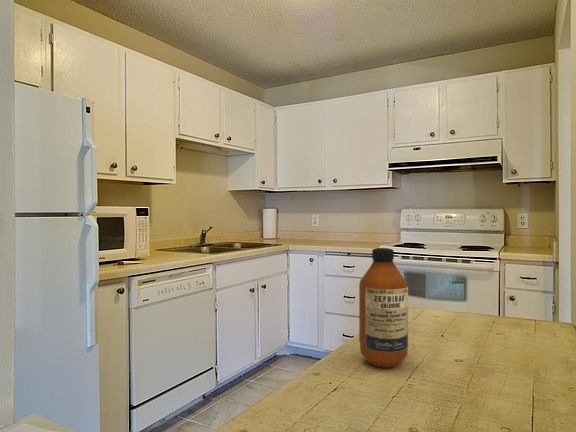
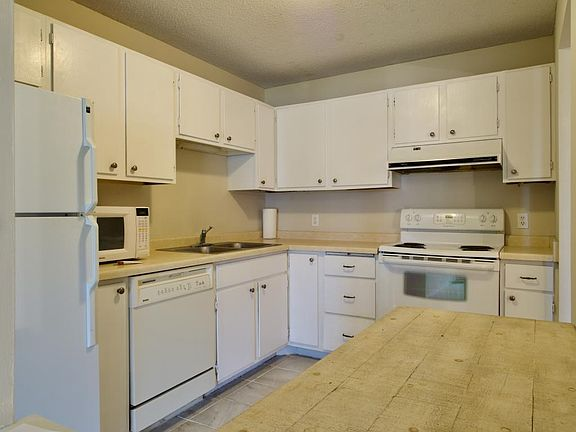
- bottle [358,247,409,369]
